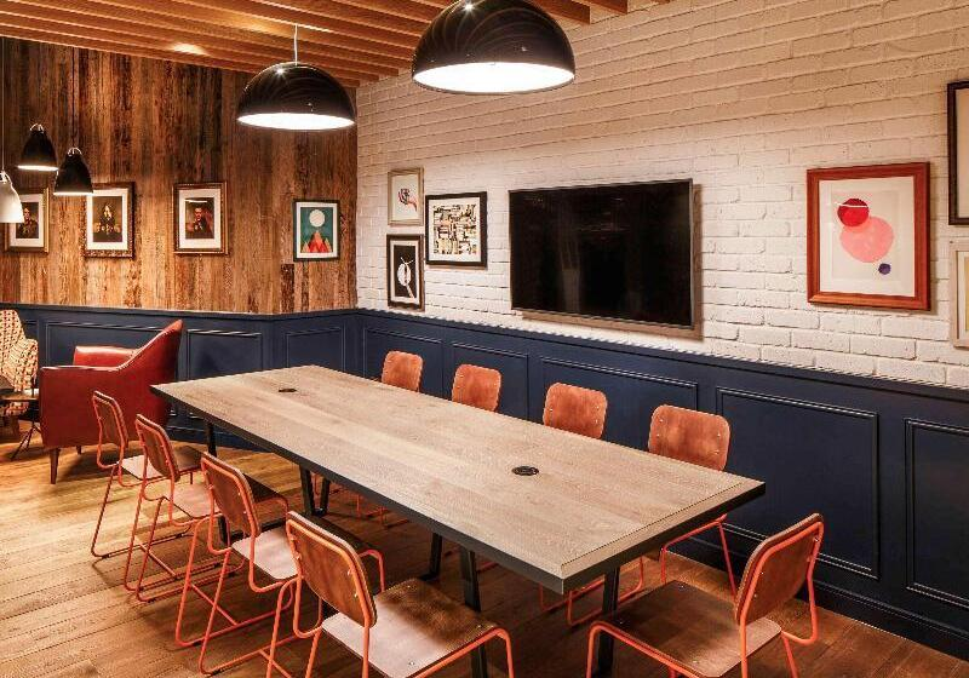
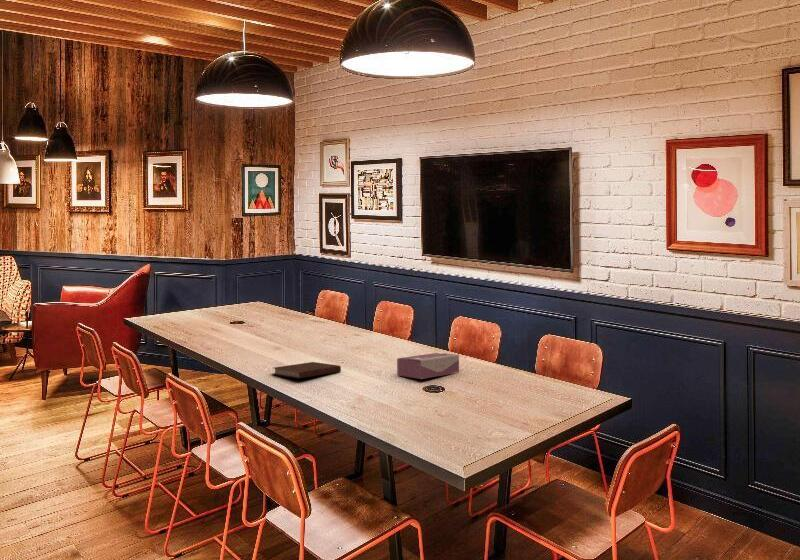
+ tissue box [396,352,460,380]
+ notebook [272,361,342,379]
